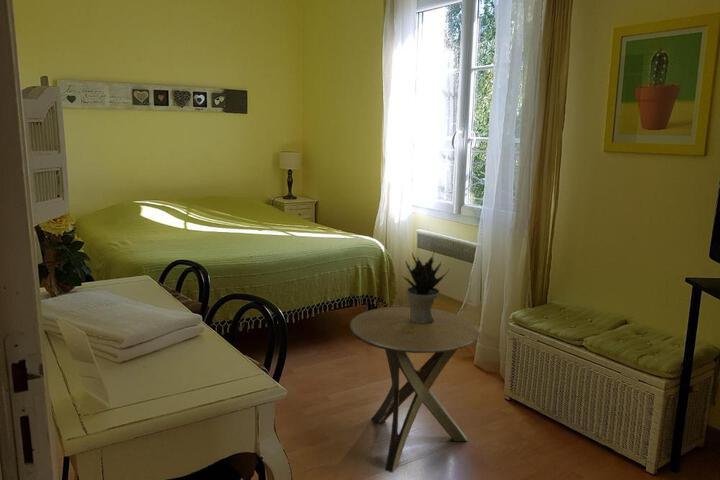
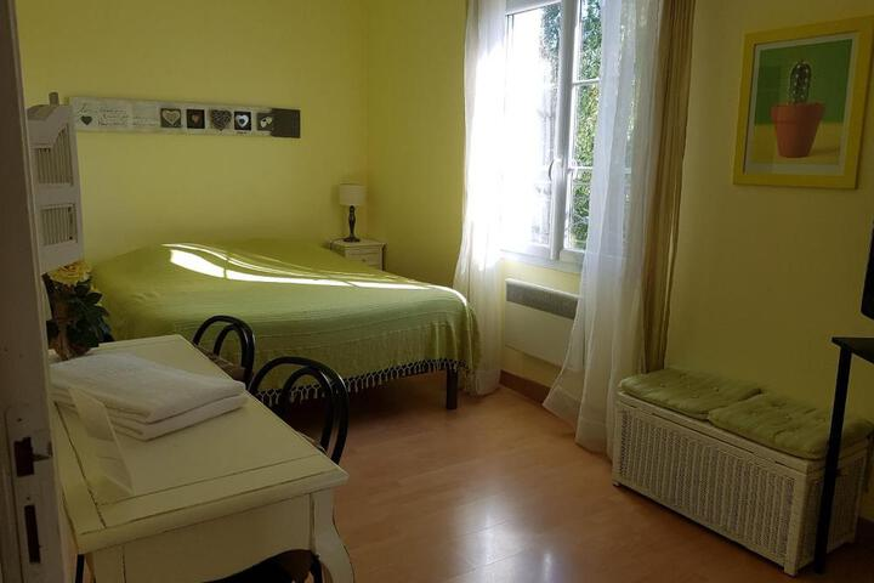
- side table [348,305,481,473]
- potted plant [400,252,450,323]
